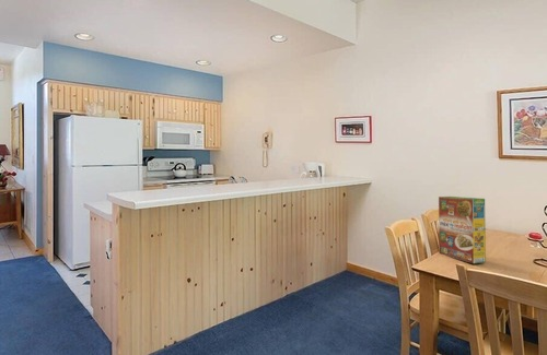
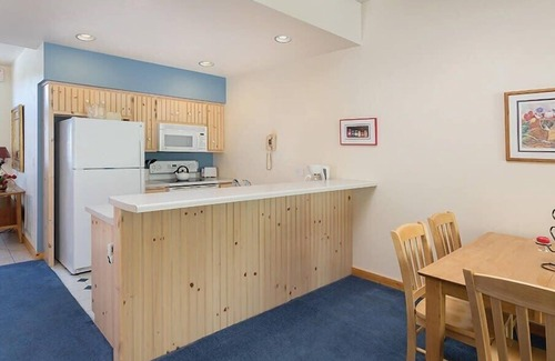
- cereal box [438,196,487,264]
